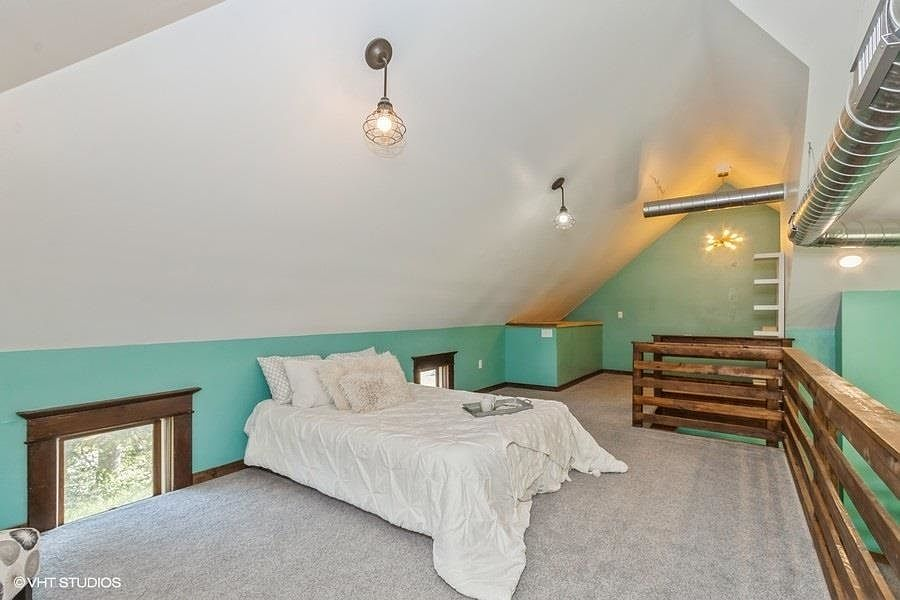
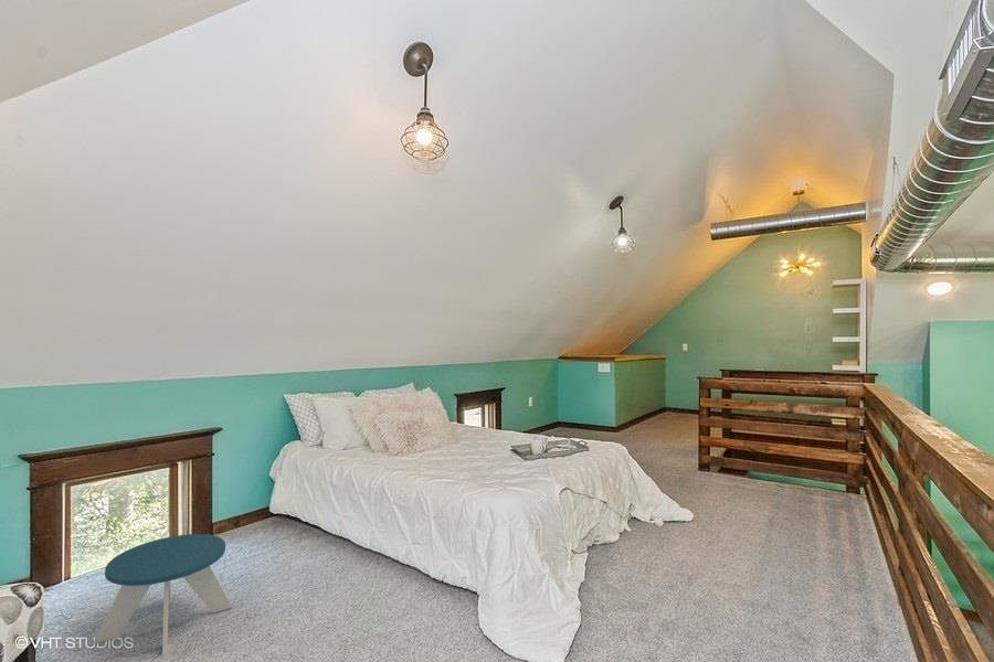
+ side table [92,533,234,656]
